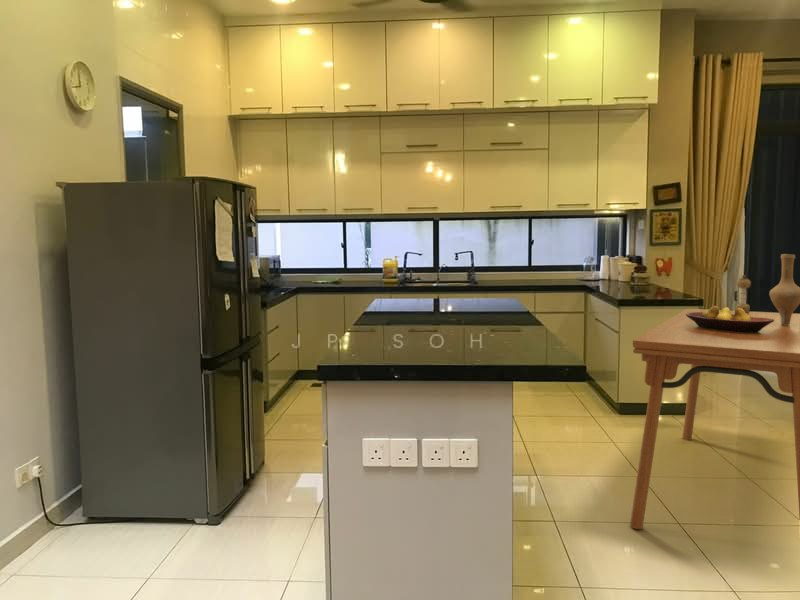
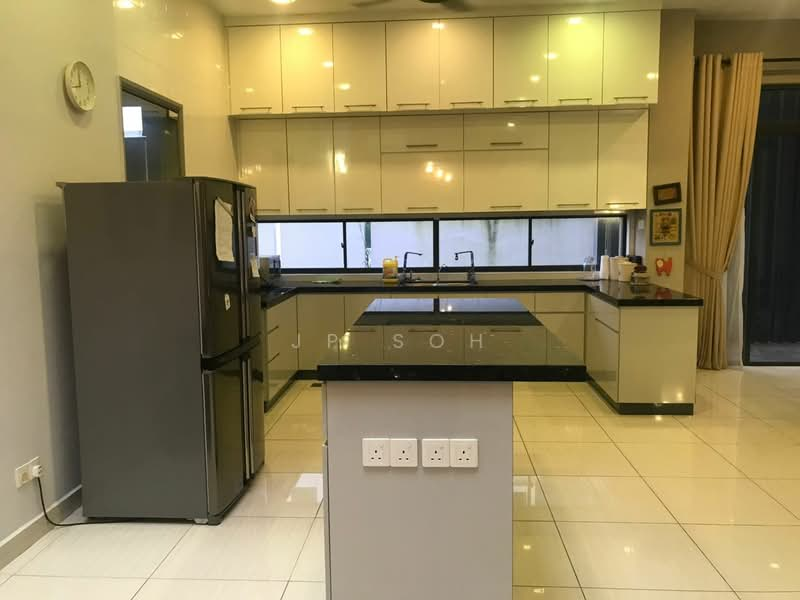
- fruit bowl [686,305,774,333]
- vase [768,253,800,325]
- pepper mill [733,274,752,313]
- dining table [629,308,800,530]
